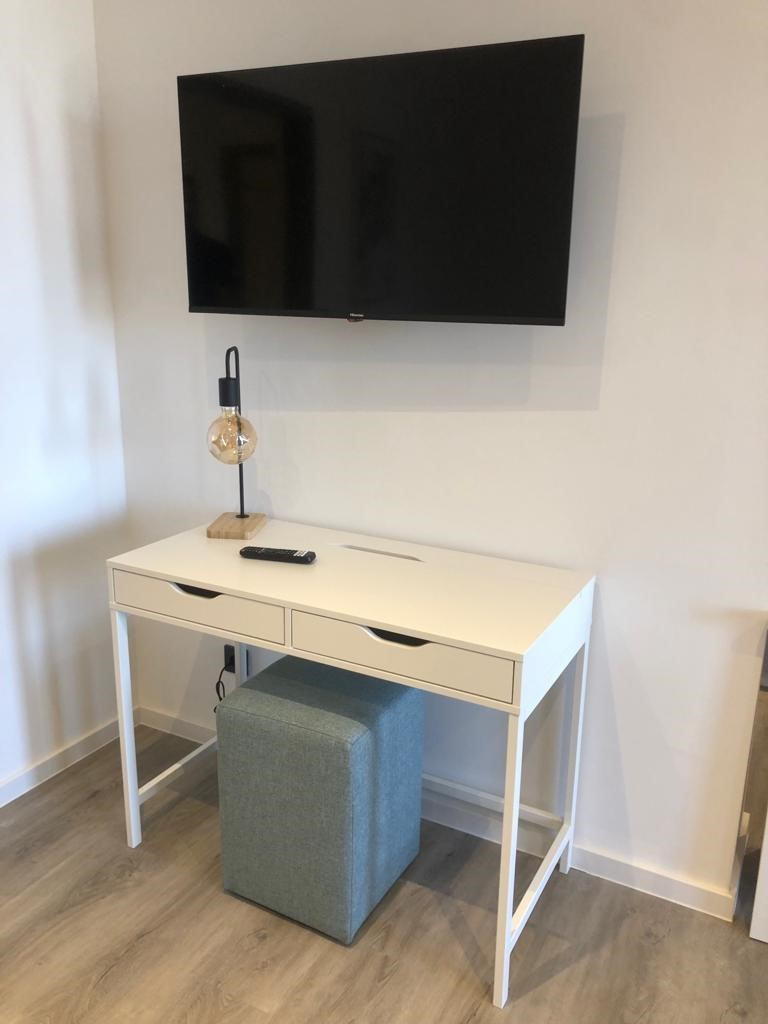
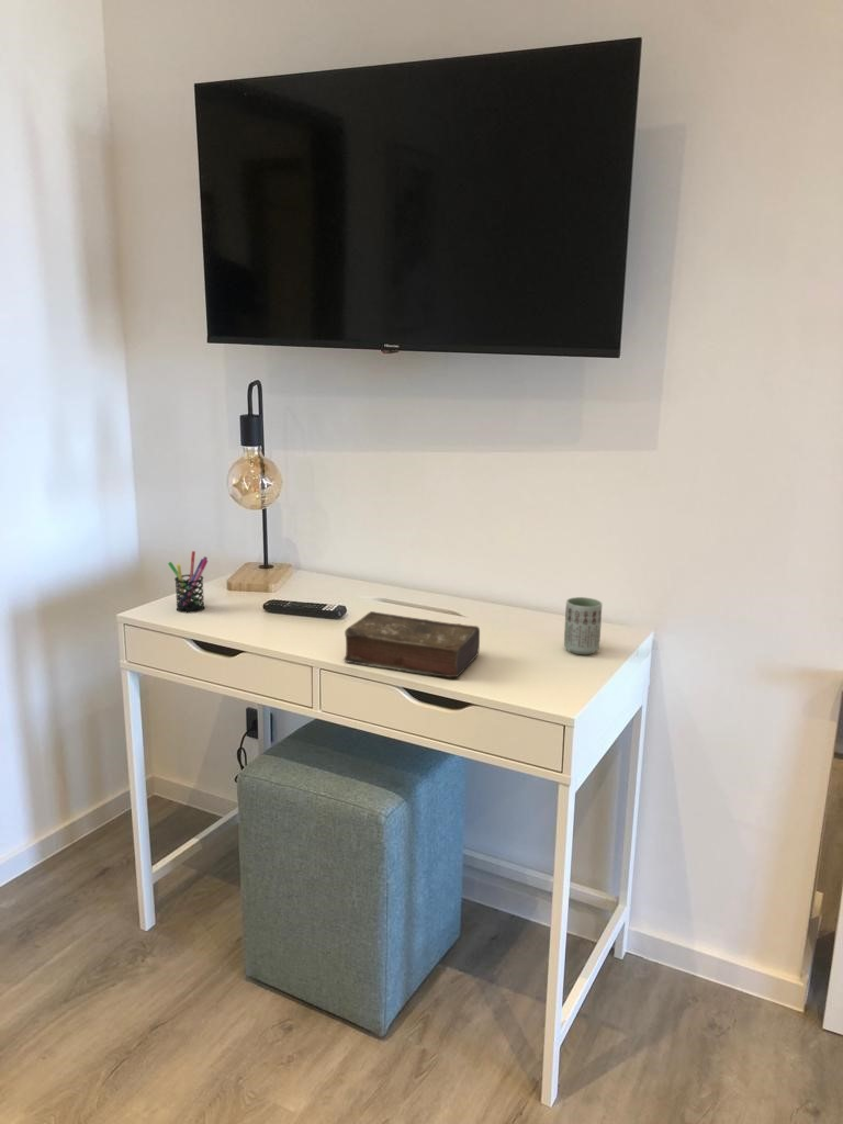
+ cup [563,596,604,655]
+ pen holder [167,550,209,615]
+ book [342,610,481,678]
